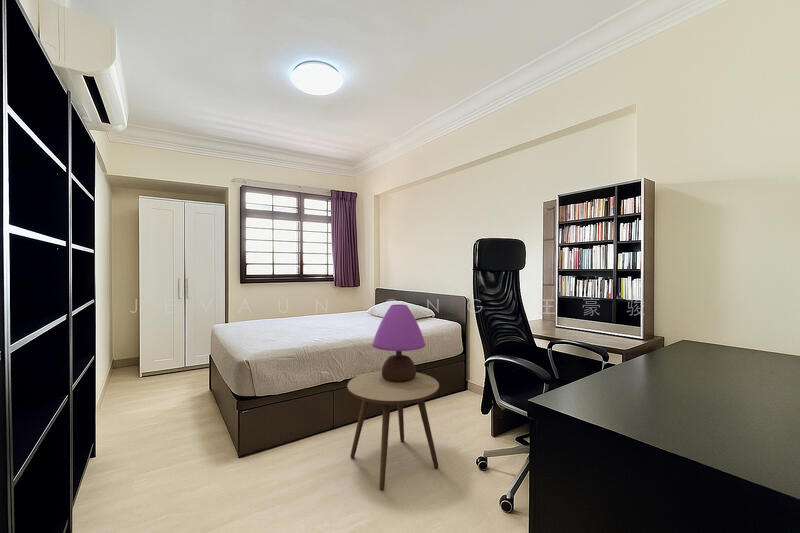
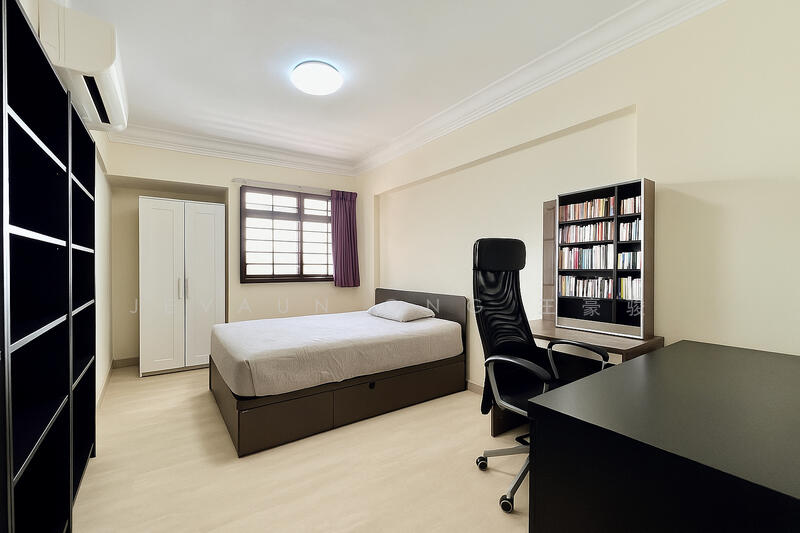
- side table [346,370,440,491]
- table lamp [372,303,426,382]
